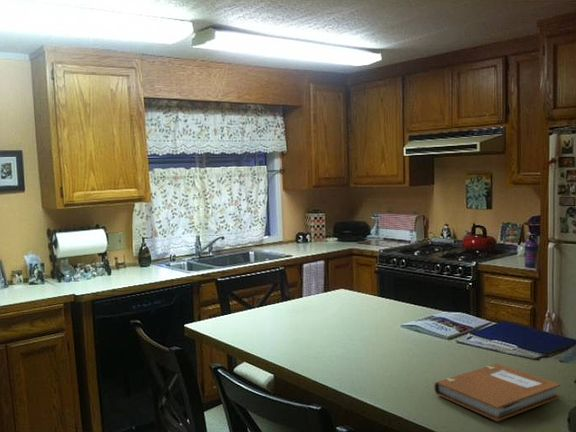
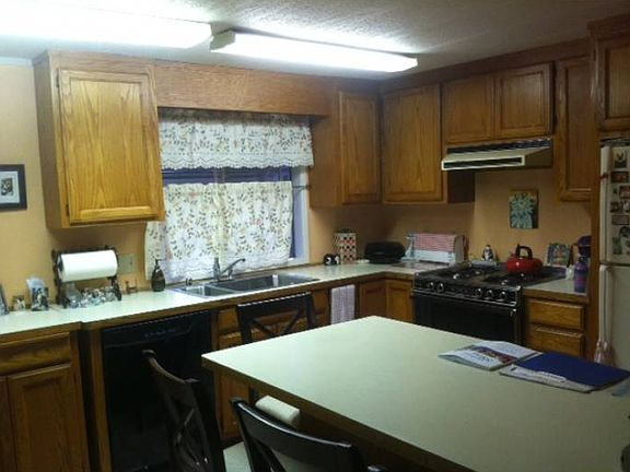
- notebook [433,363,561,422]
